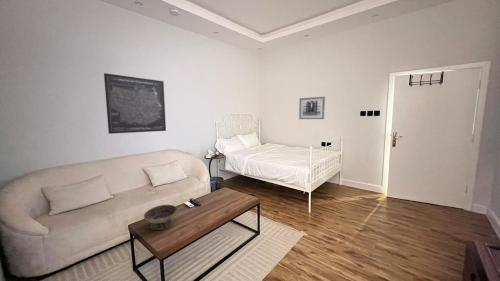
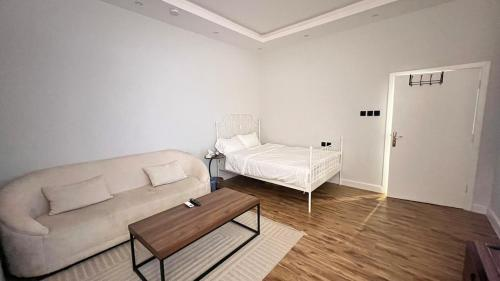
- decorative bowl [143,204,178,231]
- wall art [103,72,167,135]
- wall art [298,96,326,120]
